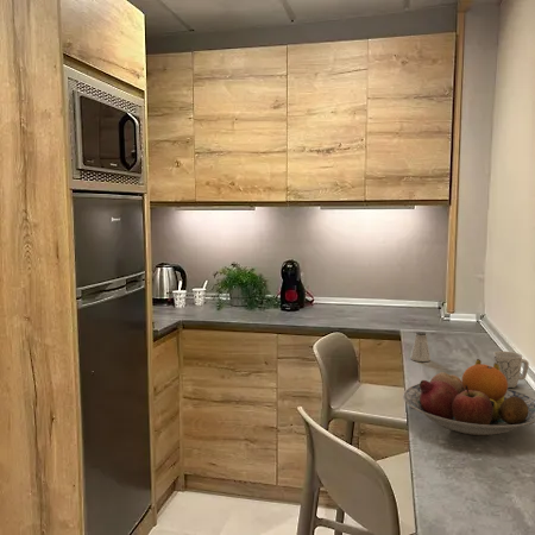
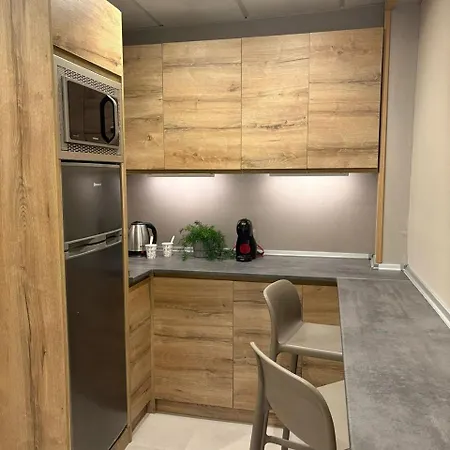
- mug [492,351,530,389]
- saltshaker [409,331,432,363]
- fruit bowl [402,358,535,436]
